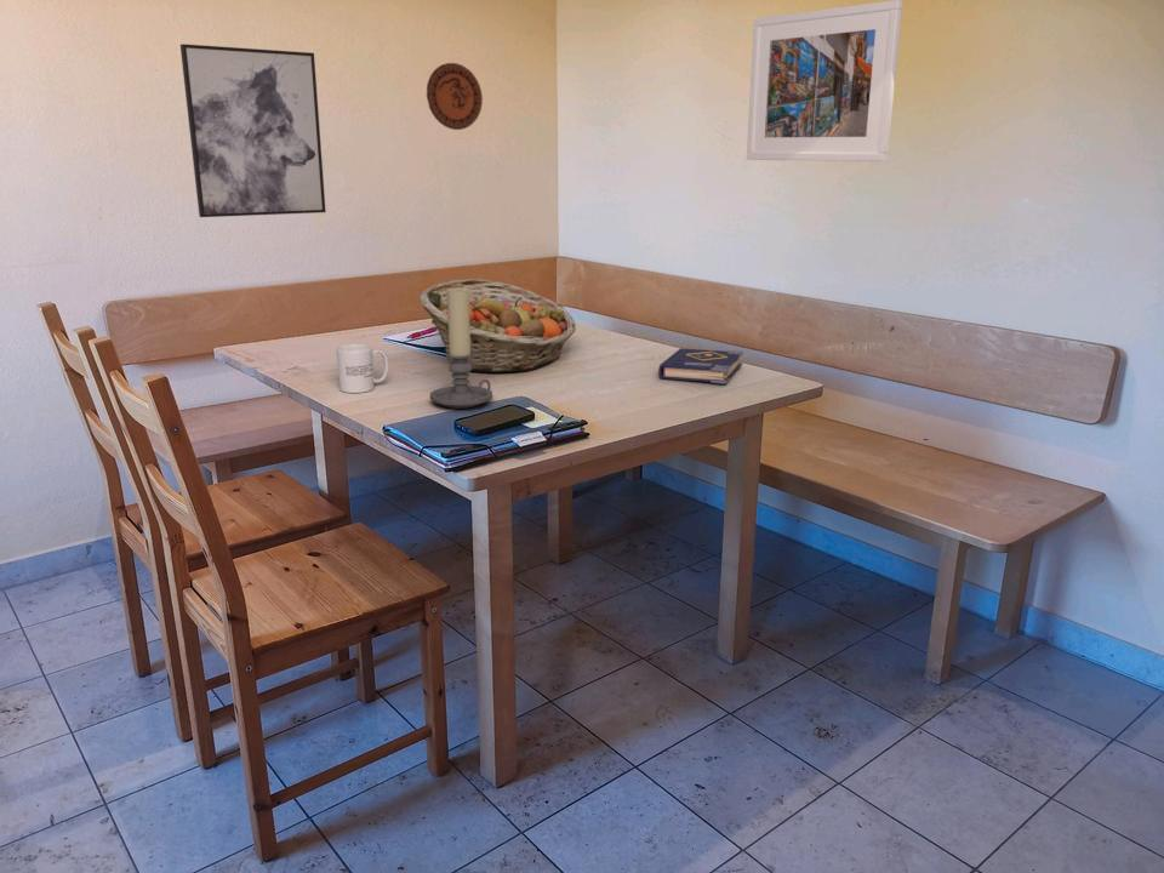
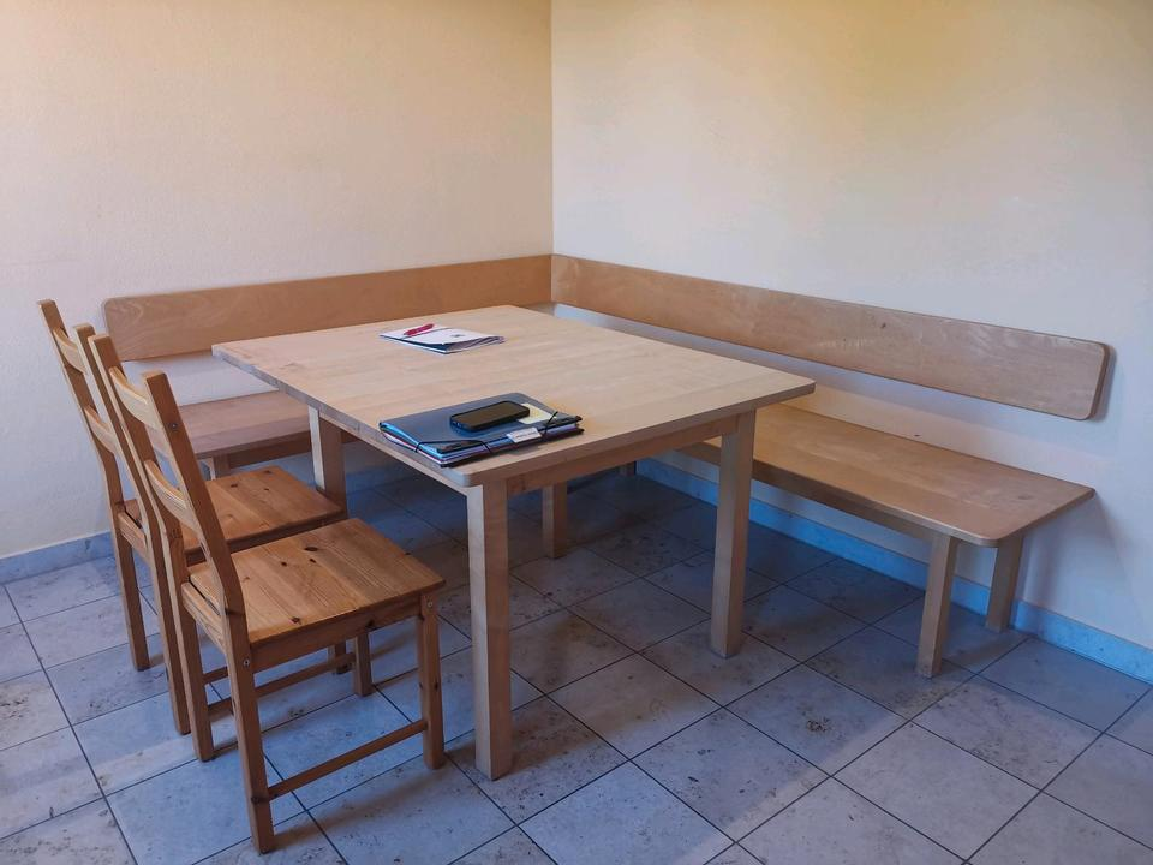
- mug [335,343,389,394]
- book [657,347,744,386]
- candle holder [429,287,493,410]
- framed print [746,0,903,162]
- wall art [179,42,326,218]
- fruit basket [418,278,577,373]
- decorative plate [426,62,484,131]
